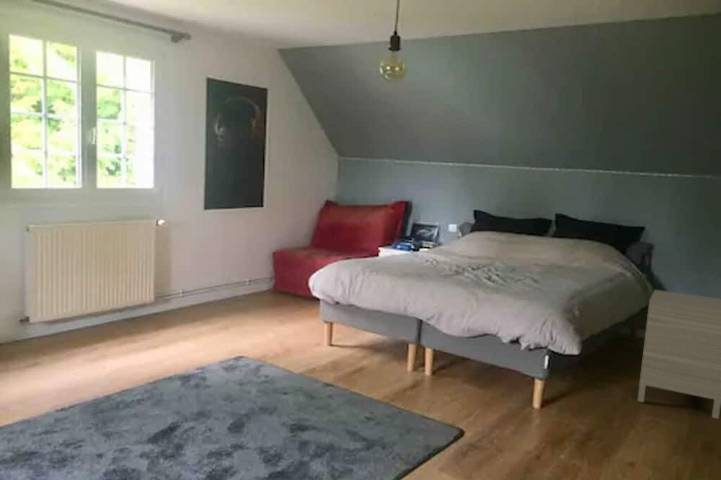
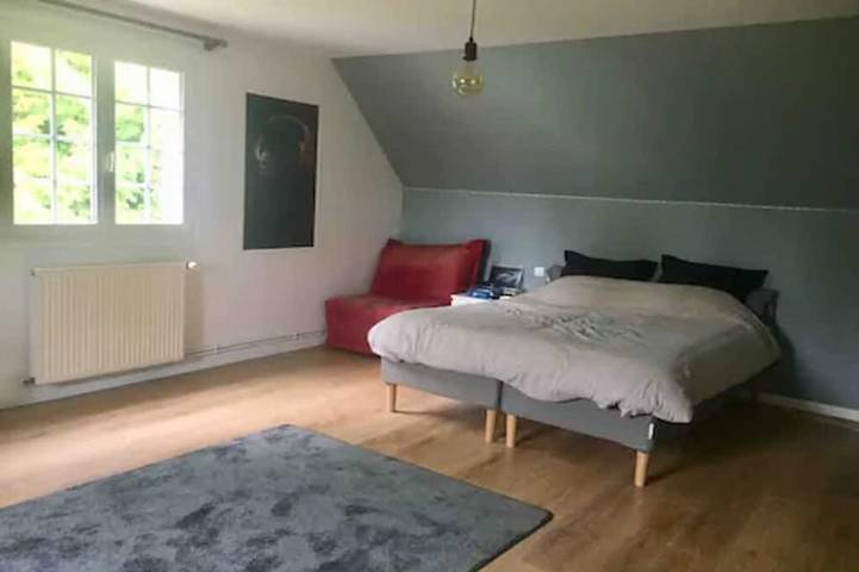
- nightstand [637,289,721,420]
